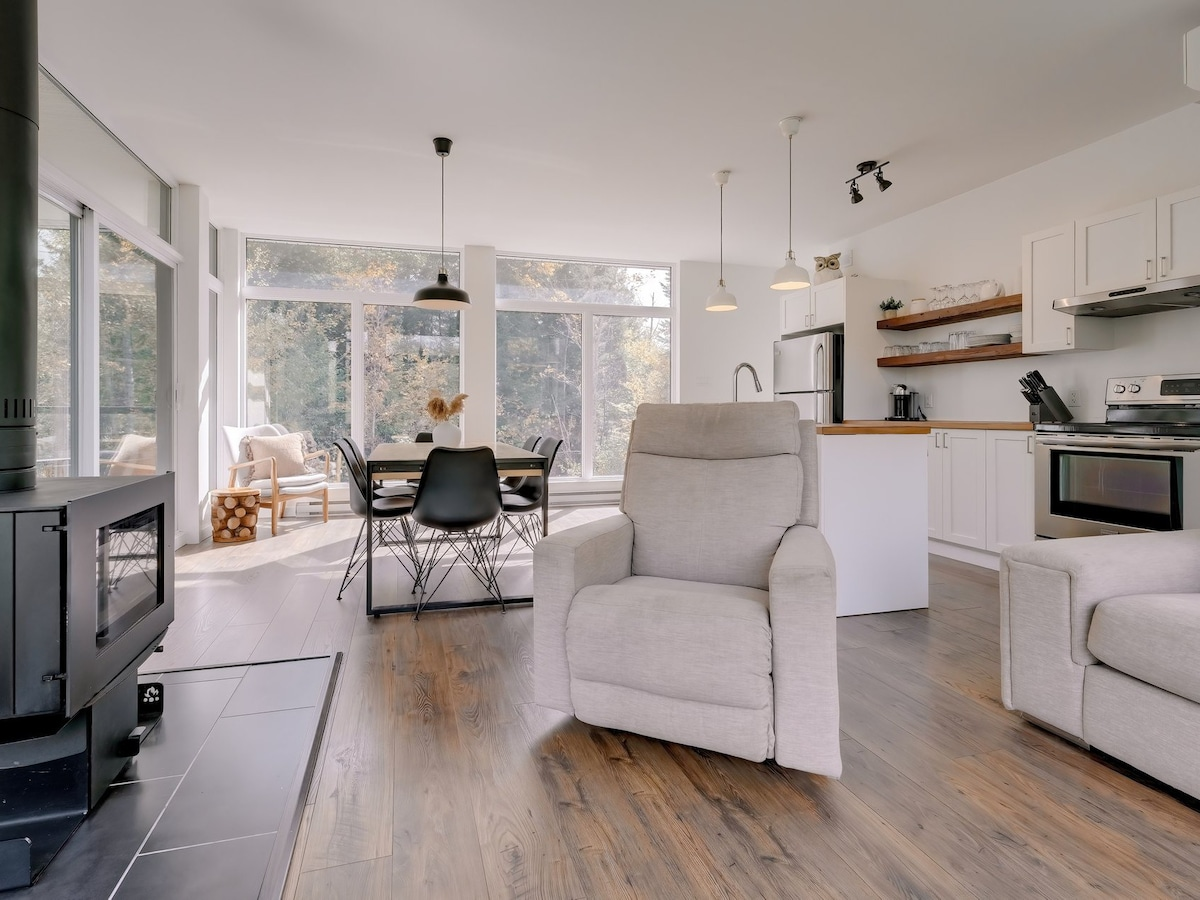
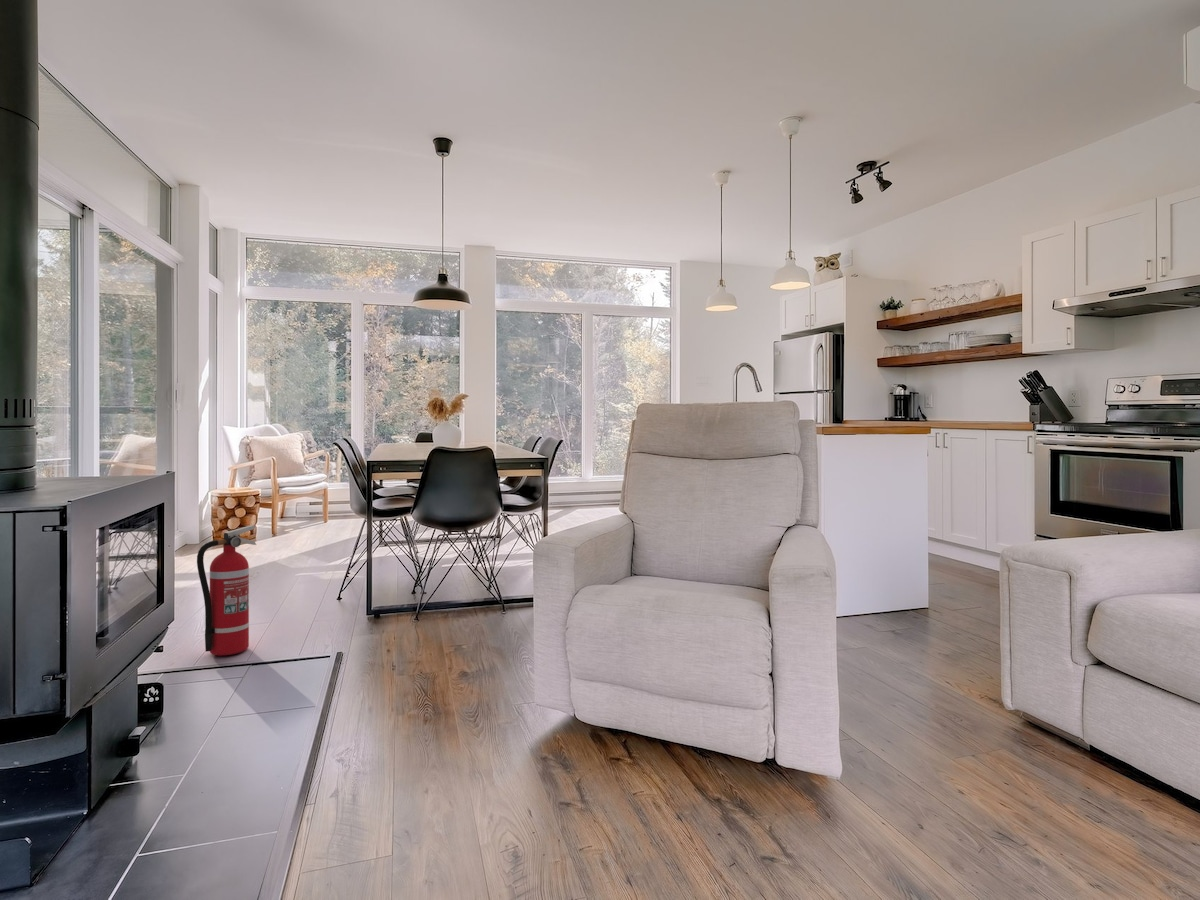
+ fire extinguisher [196,524,257,656]
